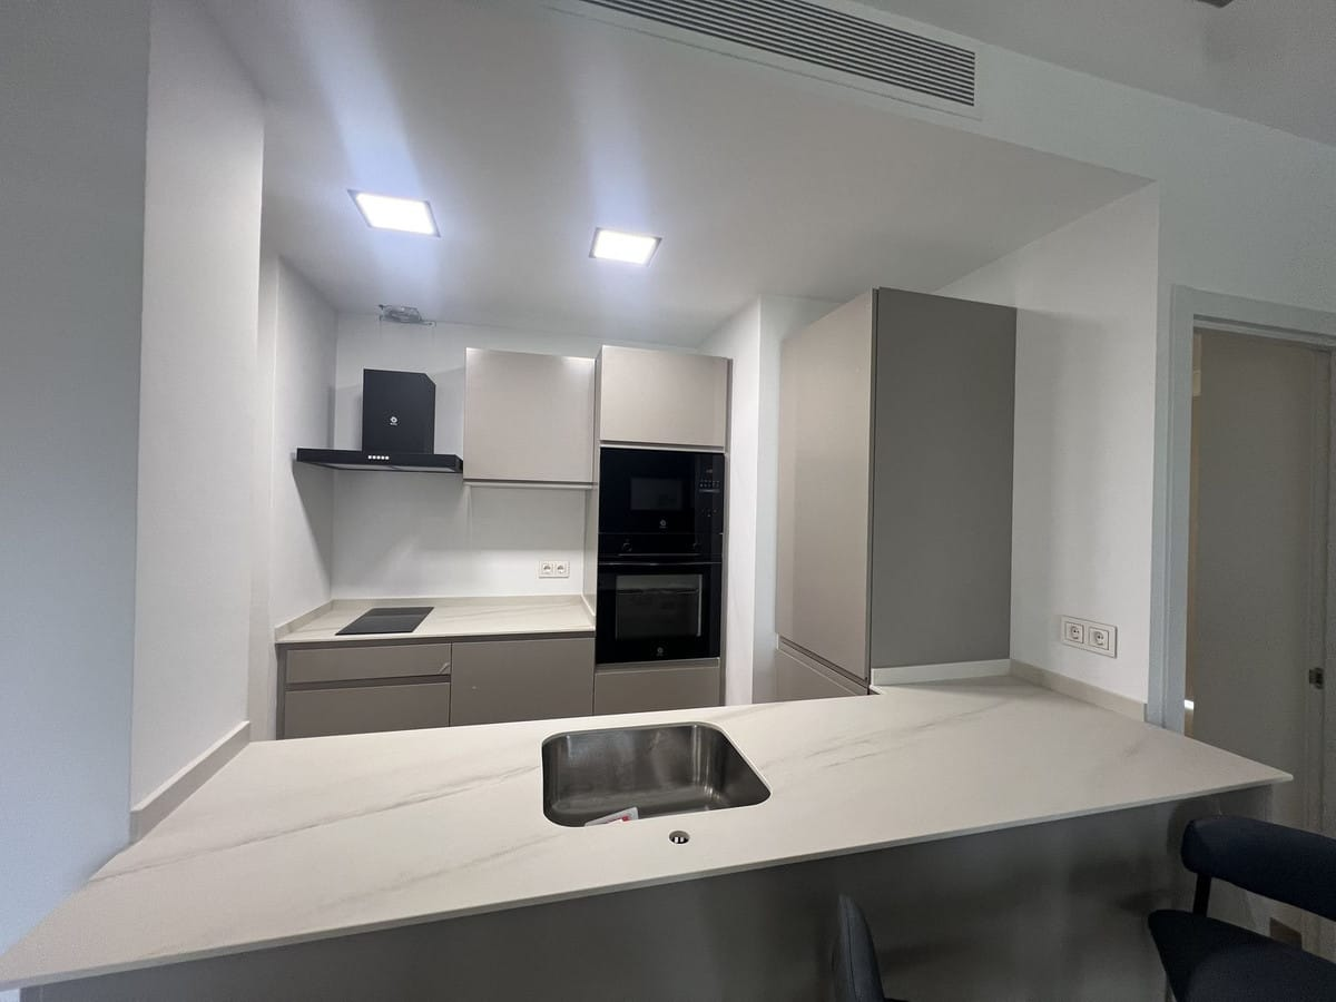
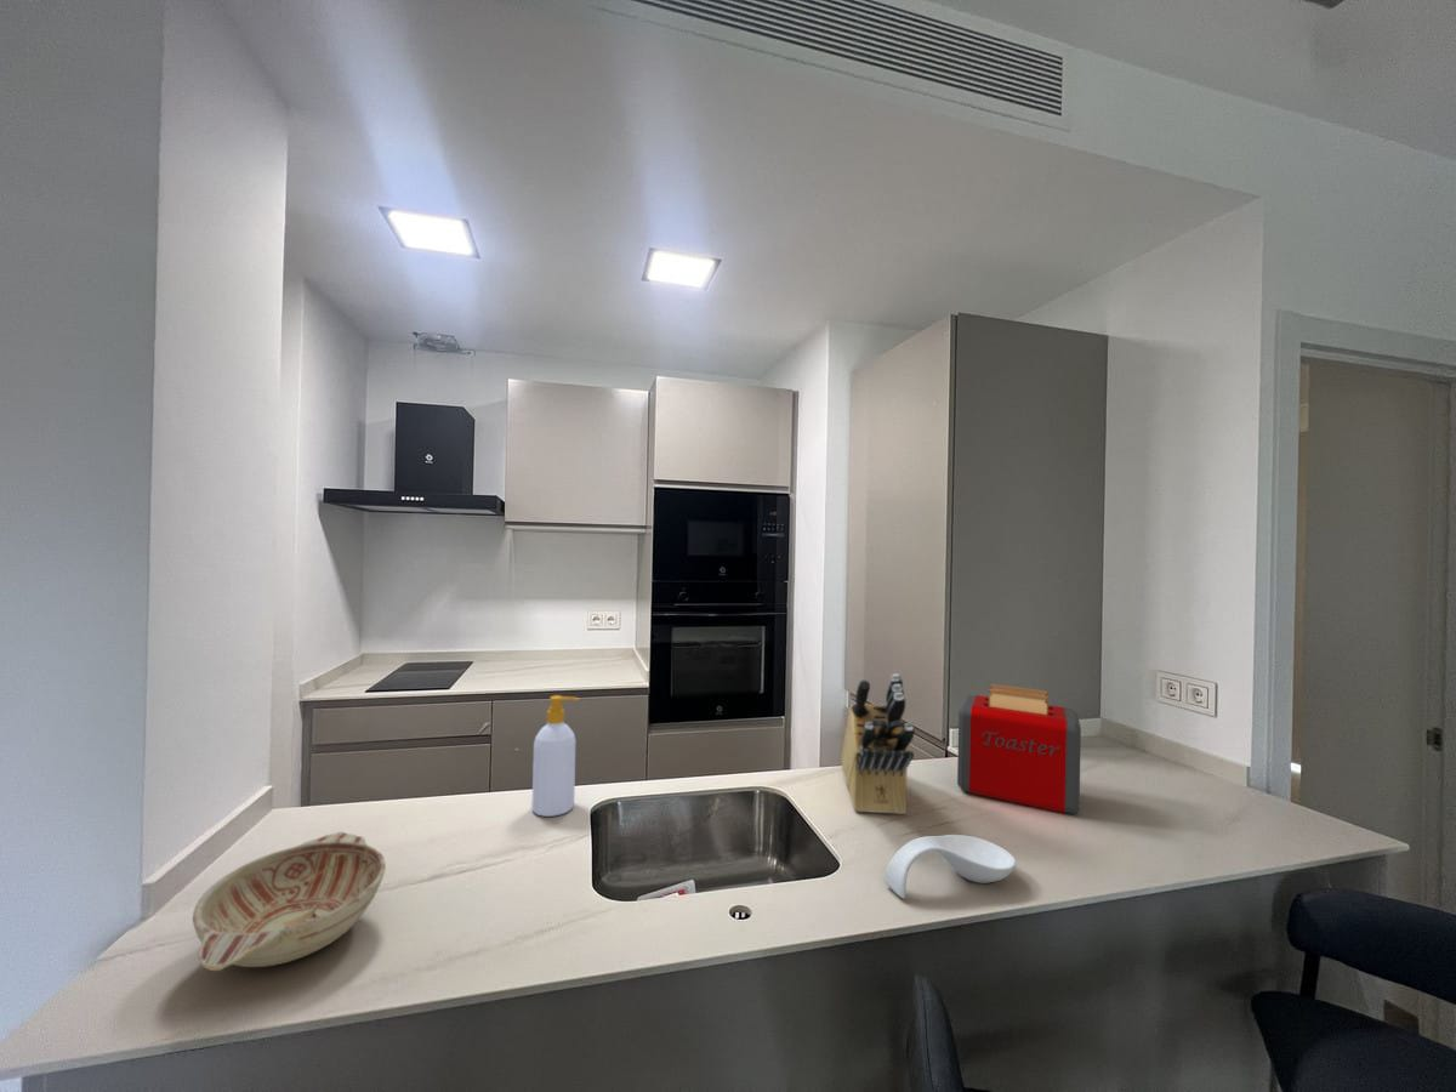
+ toaster [956,683,1082,815]
+ spoon rest [883,834,1017,899]
+ knife block [840,672,916,815]
+ soap bottle [531,694,580,818]
+ decorative bowl [192,831,387,972]
